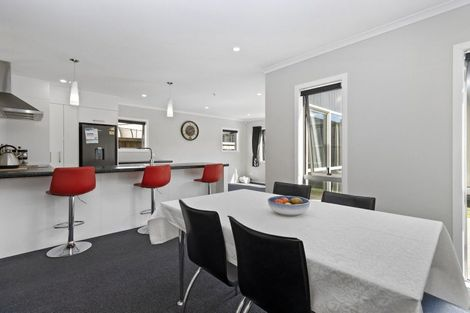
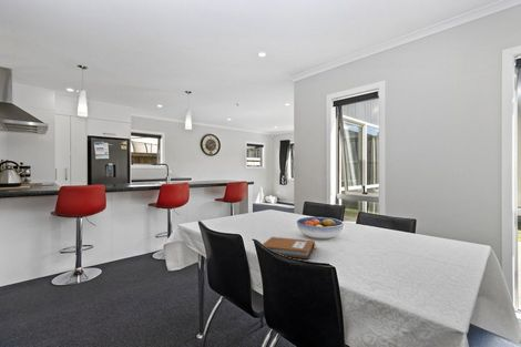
+ notebook [262,236,318,259]
